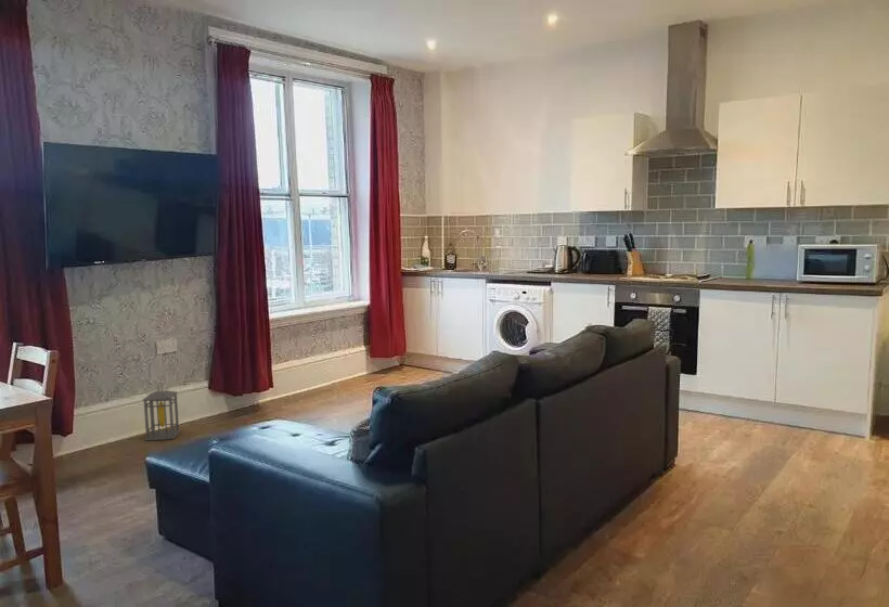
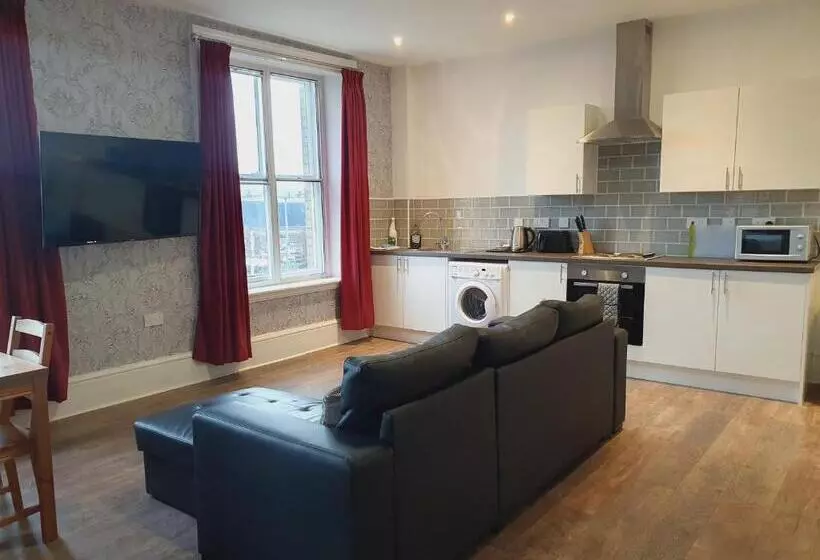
- lantern [141,382,181,442]
